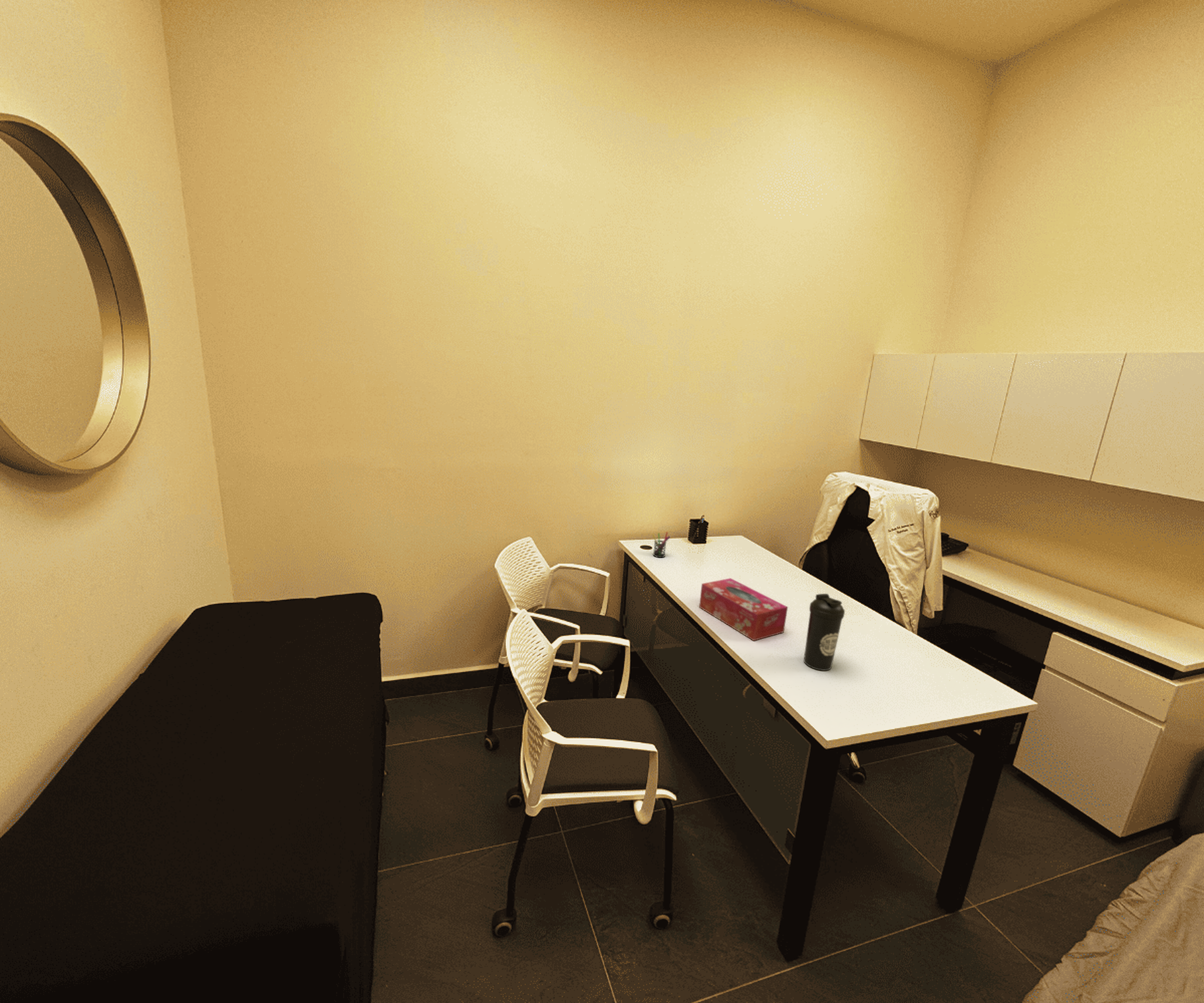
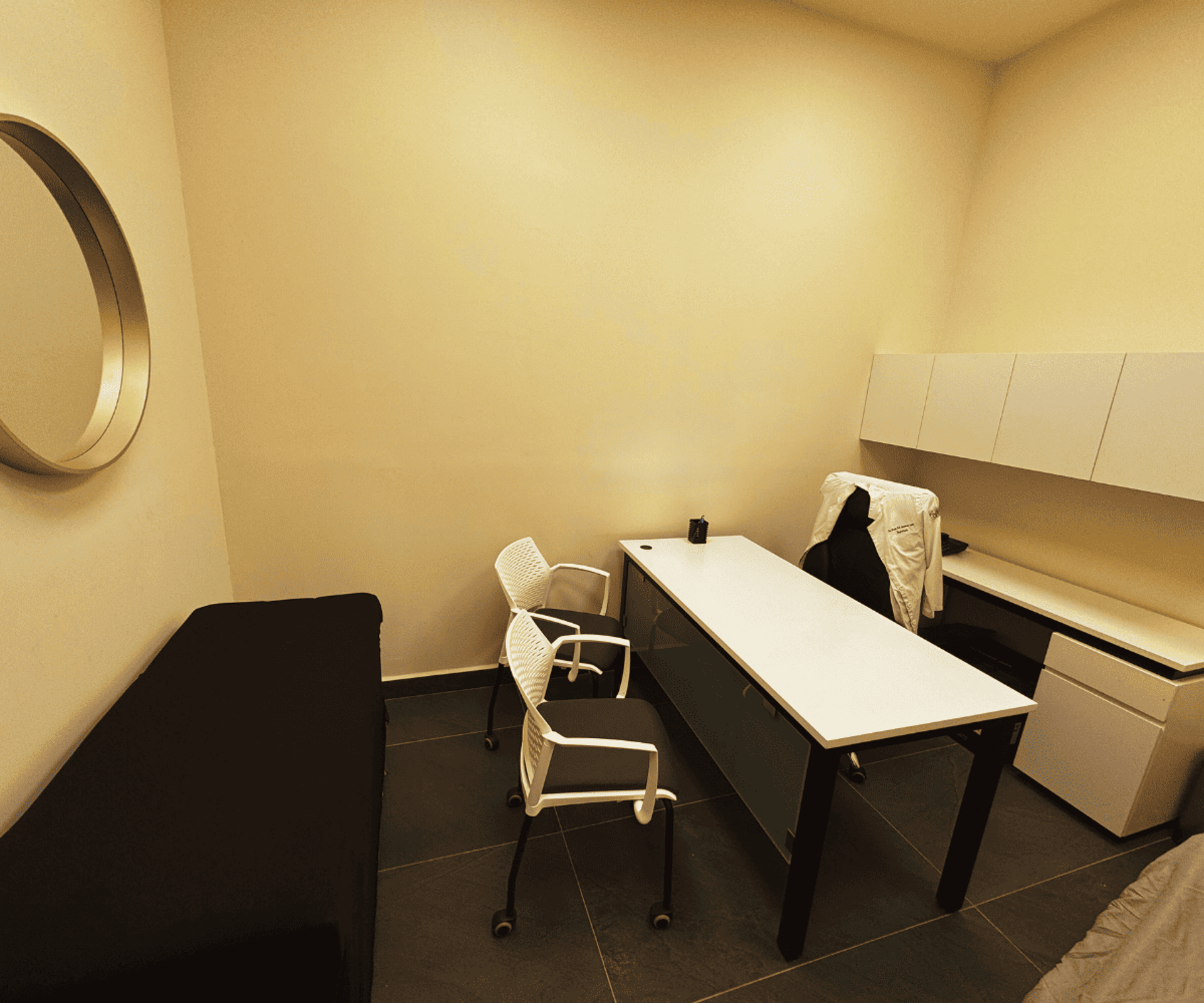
- pen holder [652,531,671,558]
- water bottle [803,593,845,671]
- tissue box [699,577,788,641]
